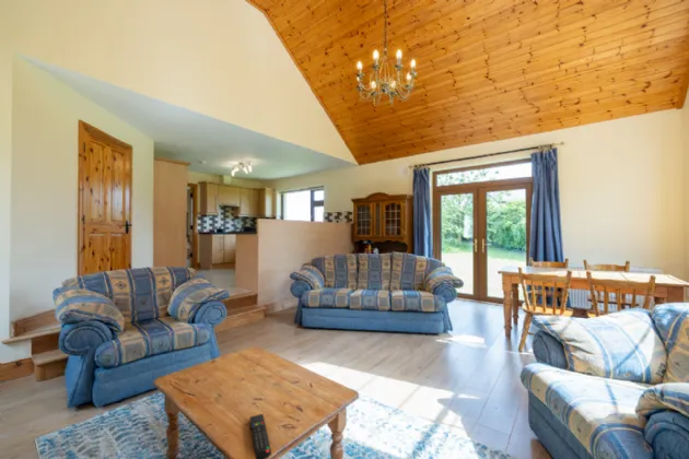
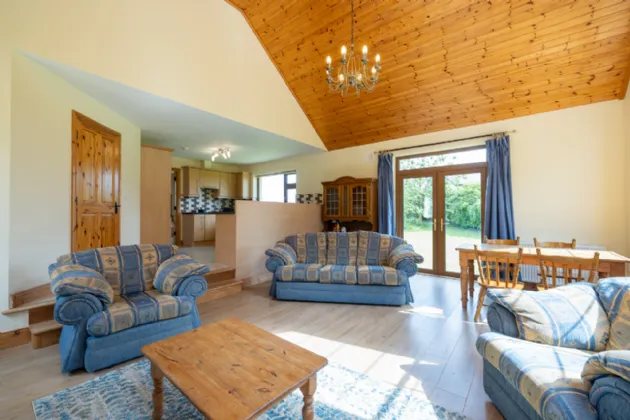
- remote control [248,413,272,459]
